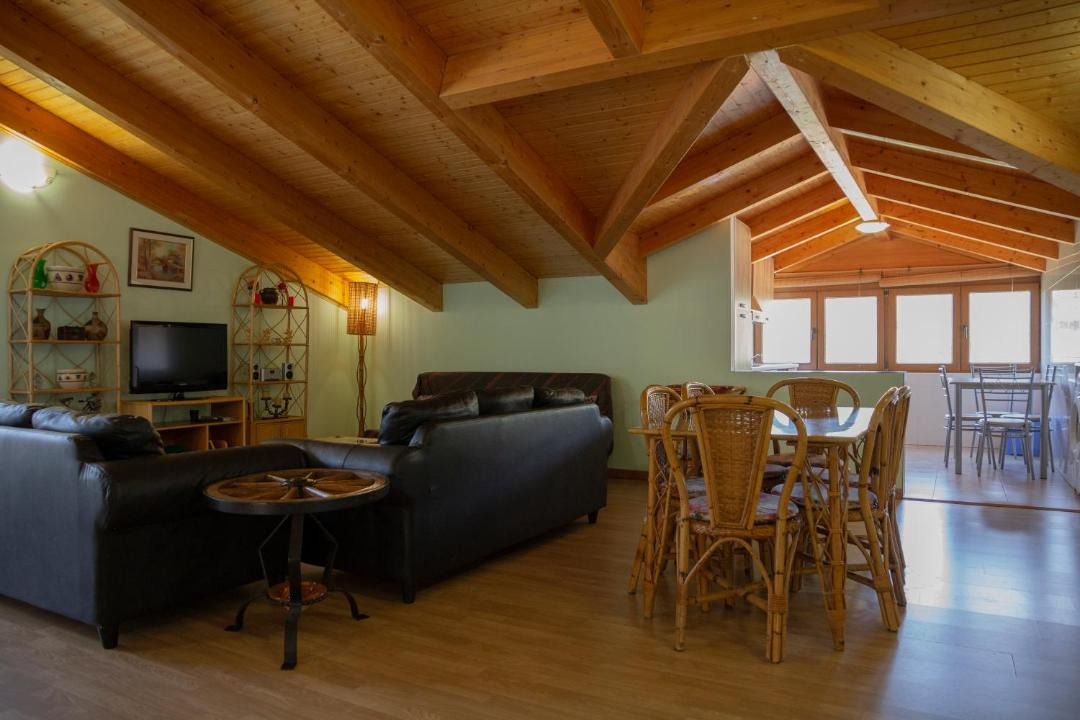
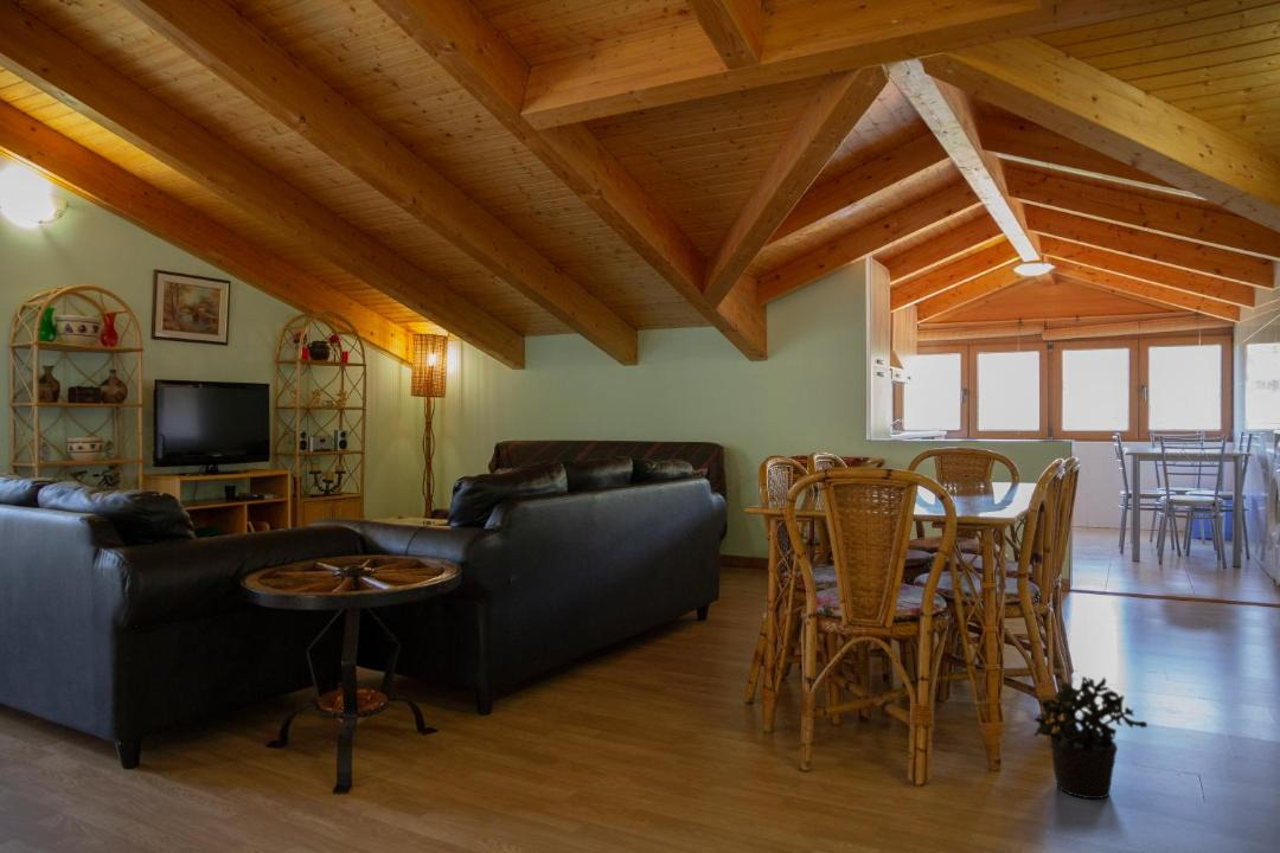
+ potted plant [1032,675,1148,800]
